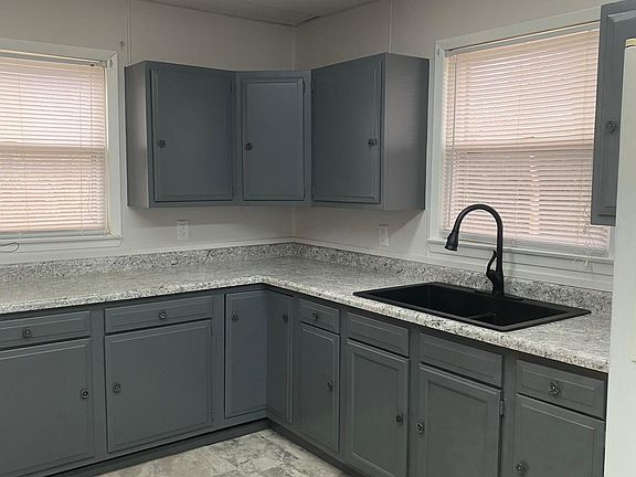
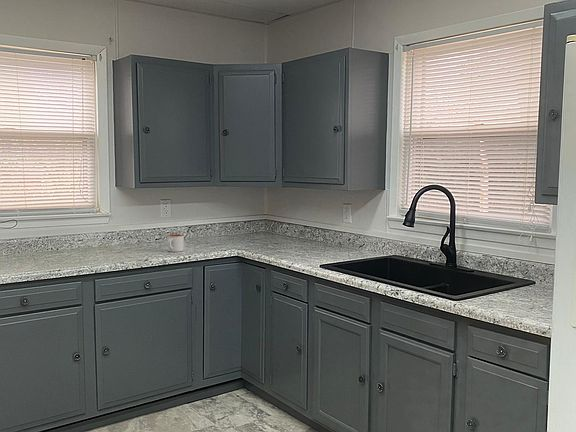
+ mug [166,233,185,253]
